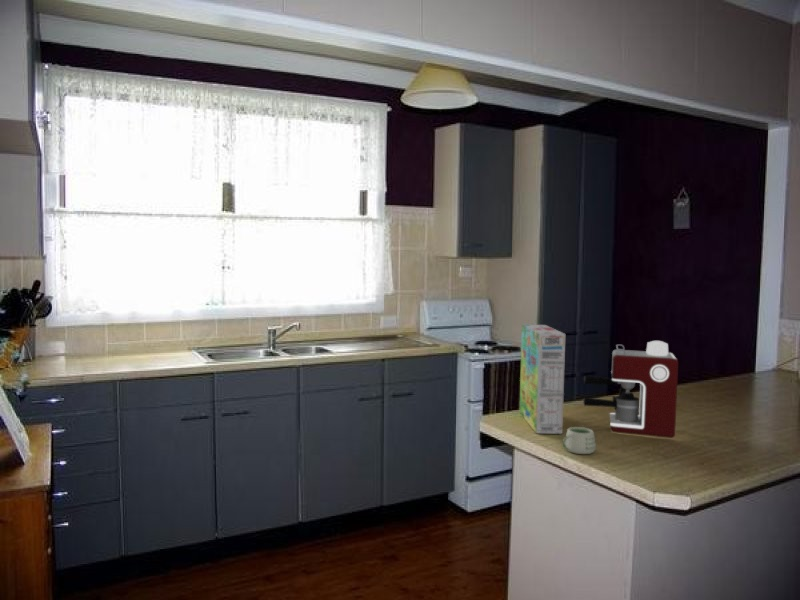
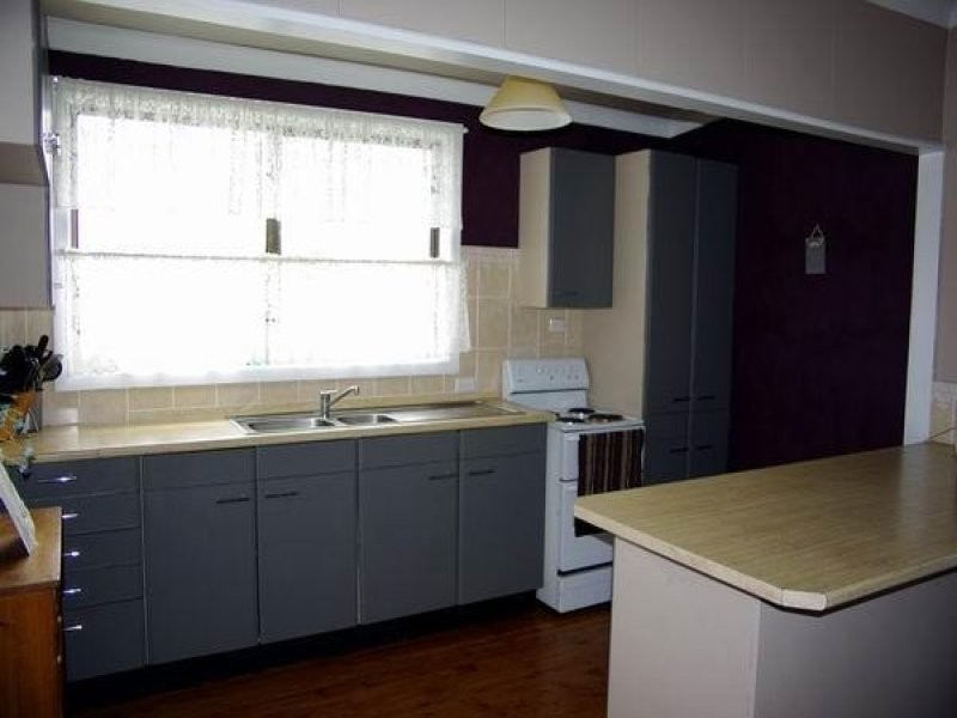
- cereal box [519,324,566,435]
- coffee maker [582,340,679,439]
- mug [562,426,597,455]
